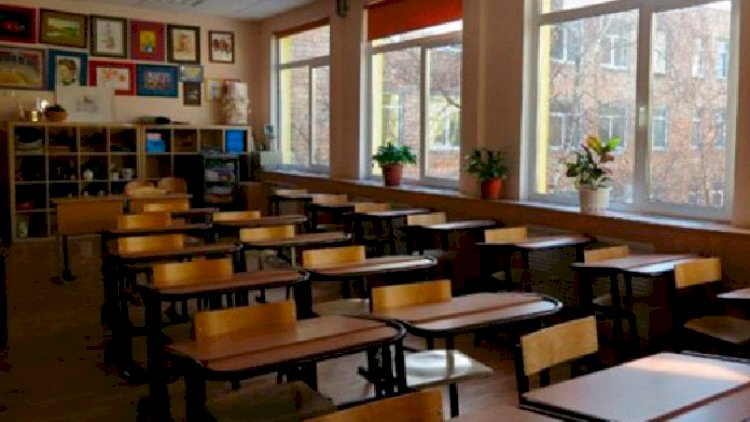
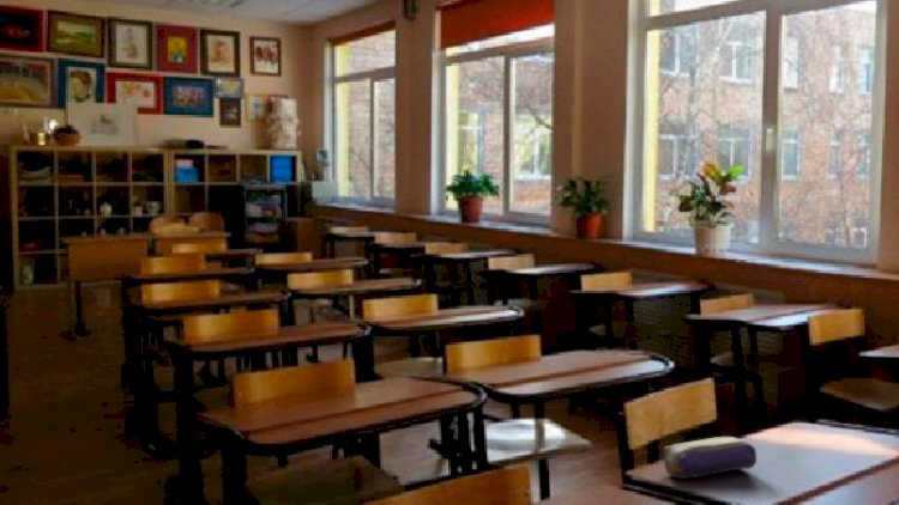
+ pencil case [663,436,758,480]
